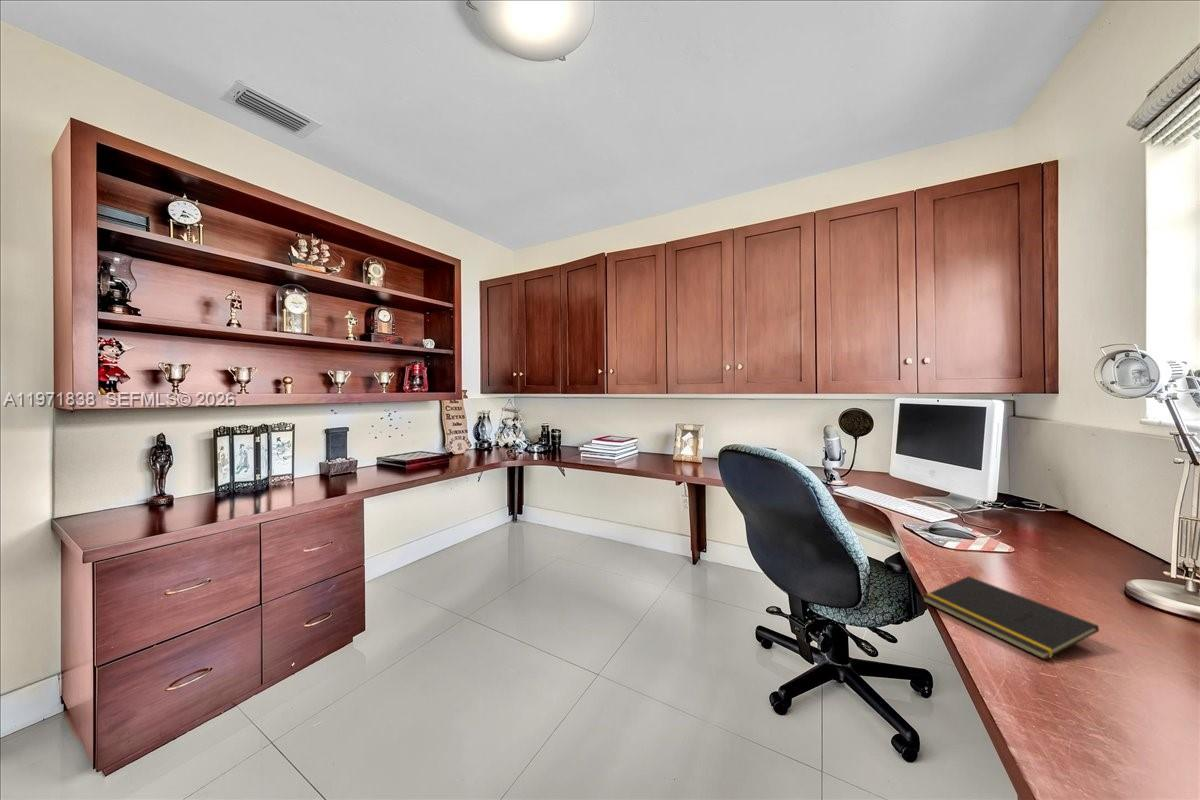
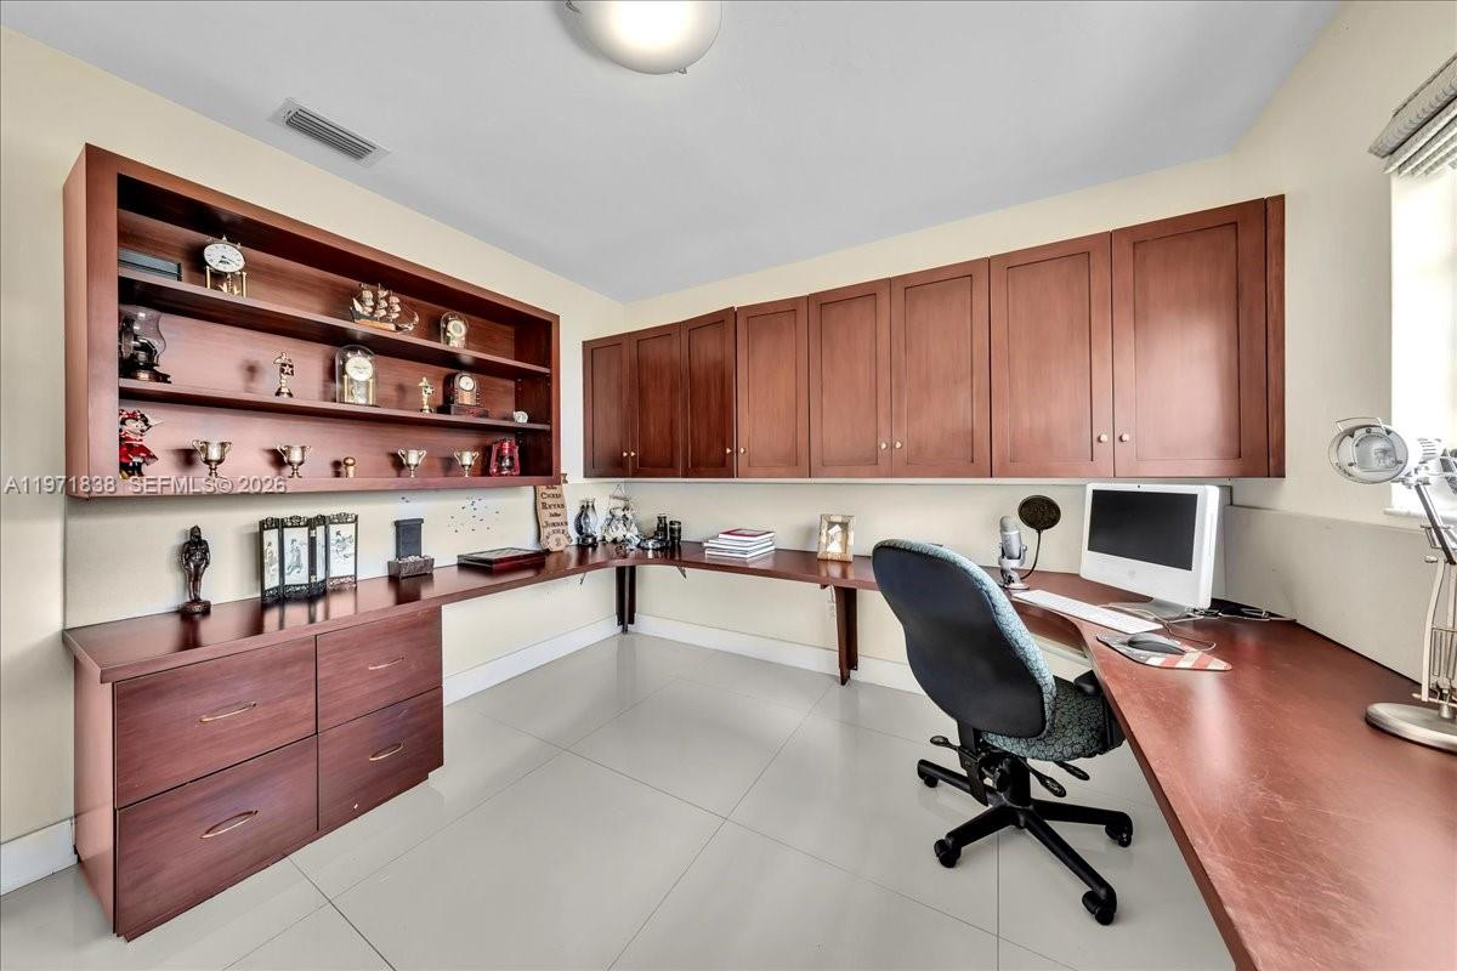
- notepad [921,575,1100,661]
